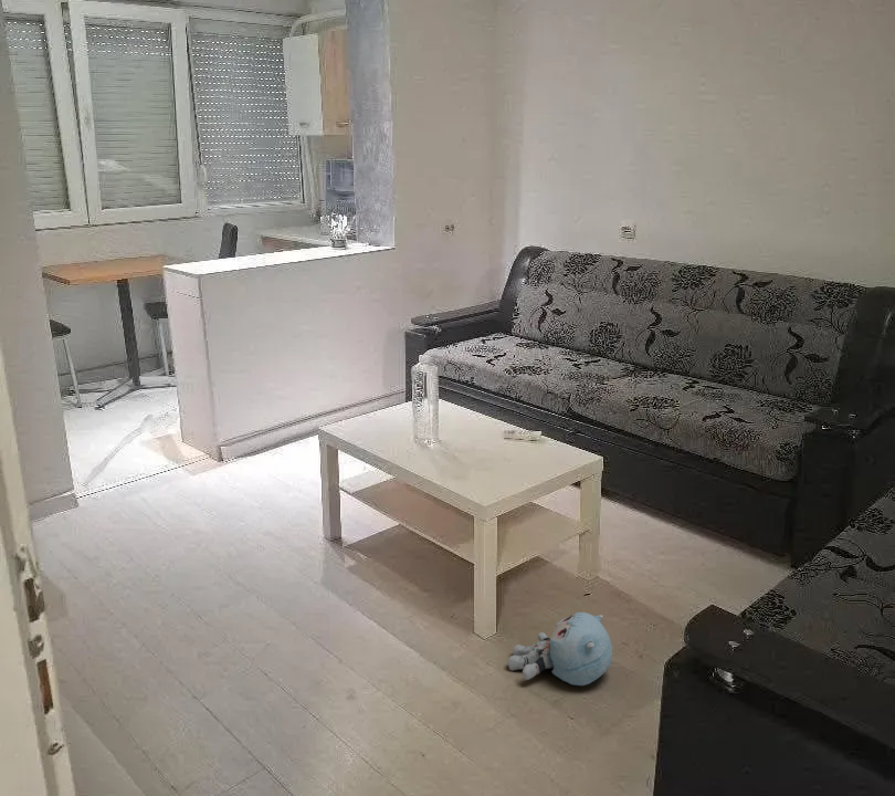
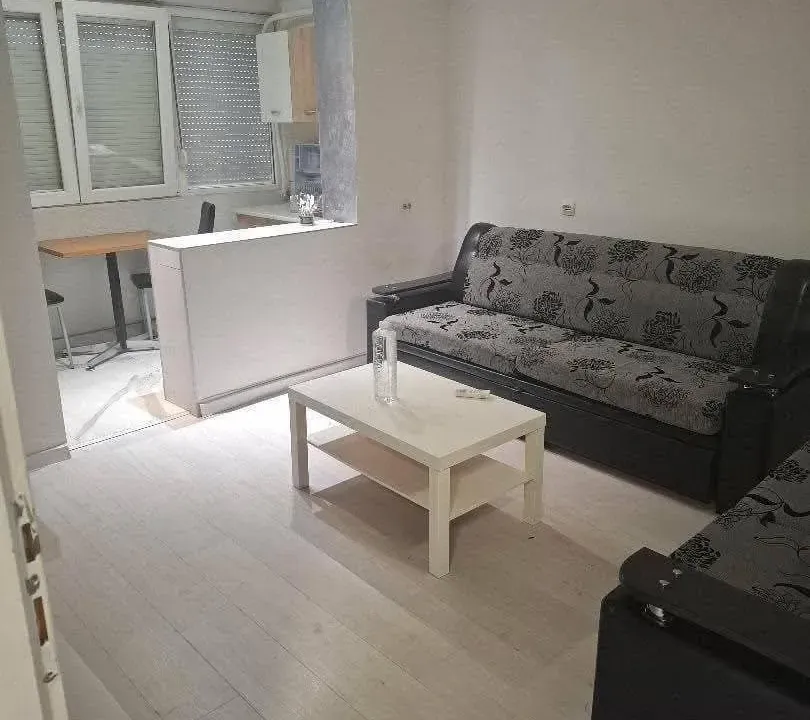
- plush toy [506,611,613,687]
